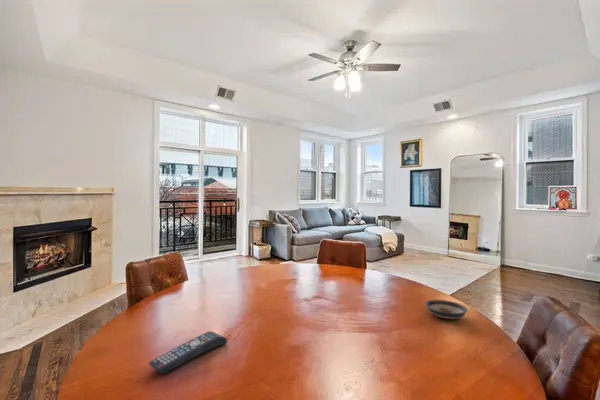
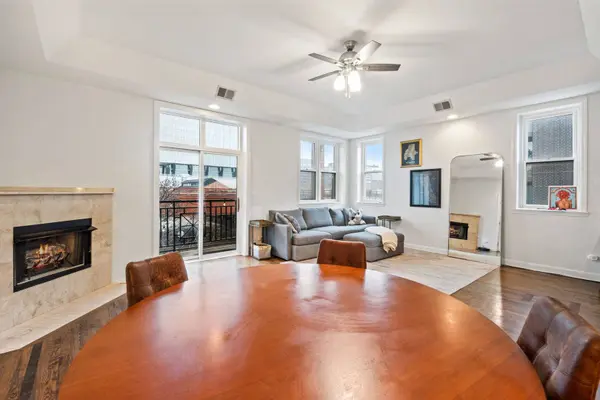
- remote control [148,330,228,375]
- saucer [424,299,469,320]
